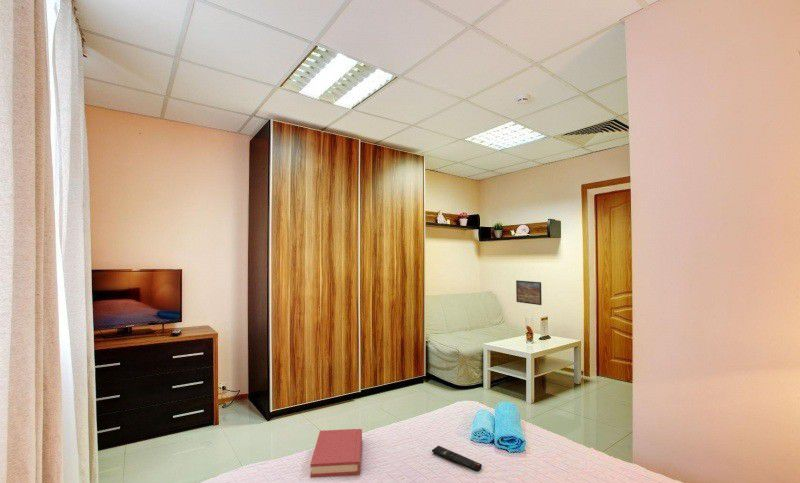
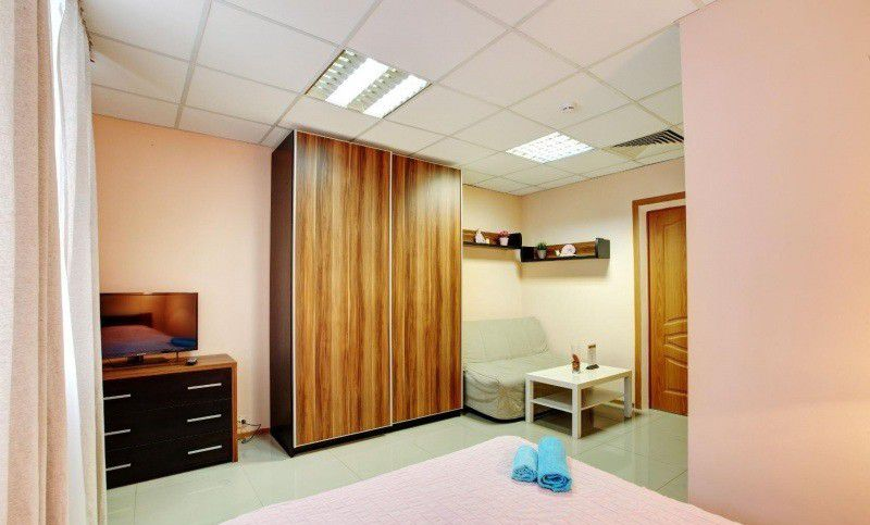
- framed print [515,279,543,306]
- hardback book [309,428,363,478]
- remote control [431,445,483,473]
